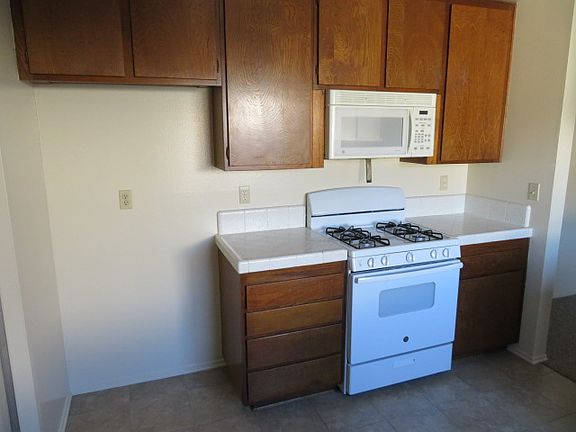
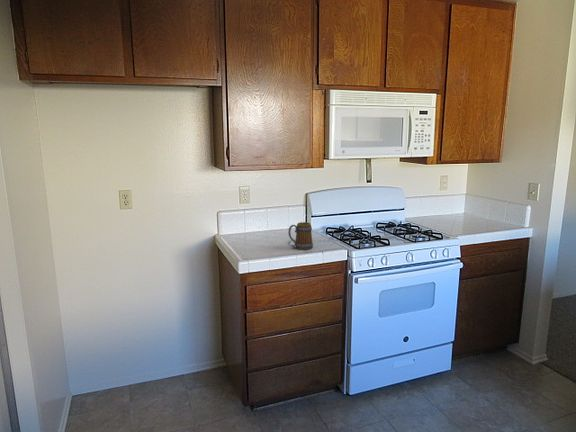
+ mug [288,221,314,251]
